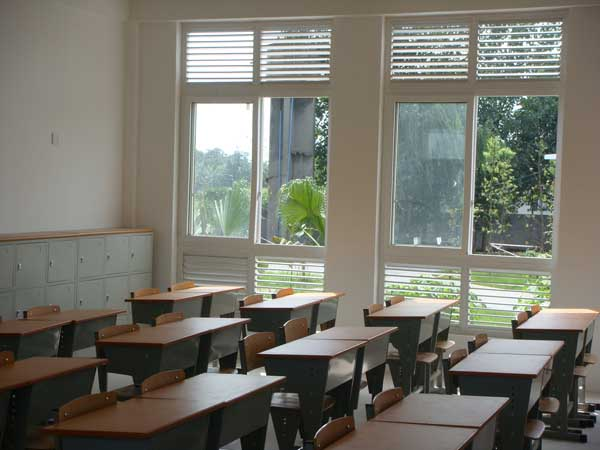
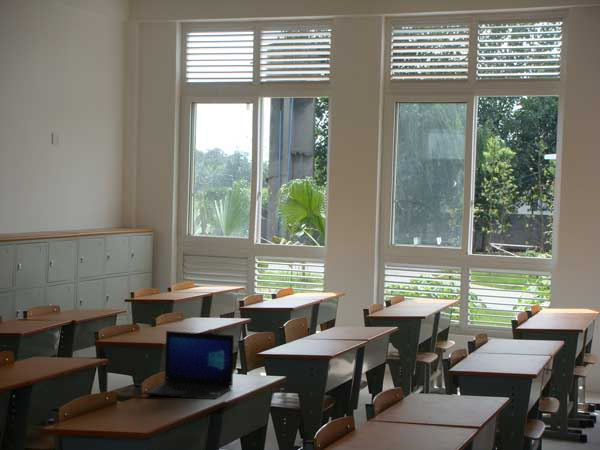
+ laptop [143,330,235,400]
